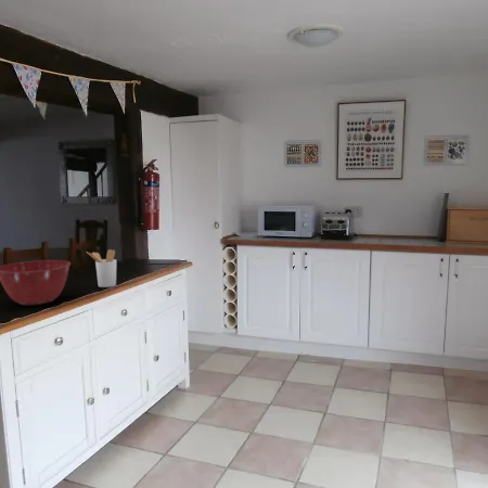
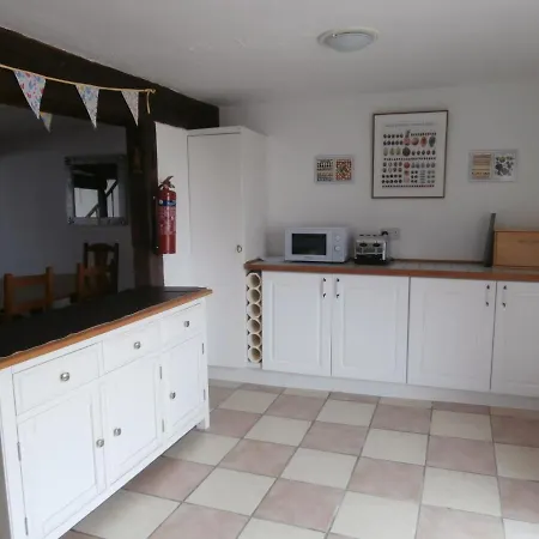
- mixing bowl [0,259,72,306]
- utensil holder [87,248,117,288]
